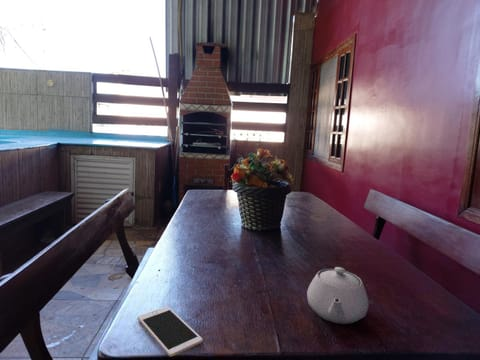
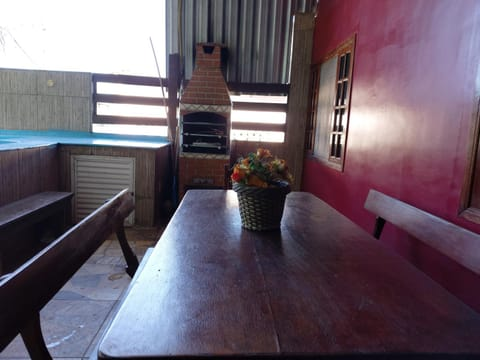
- cell phone [137,305,204,357]
- teapot [306,266,370,325]
